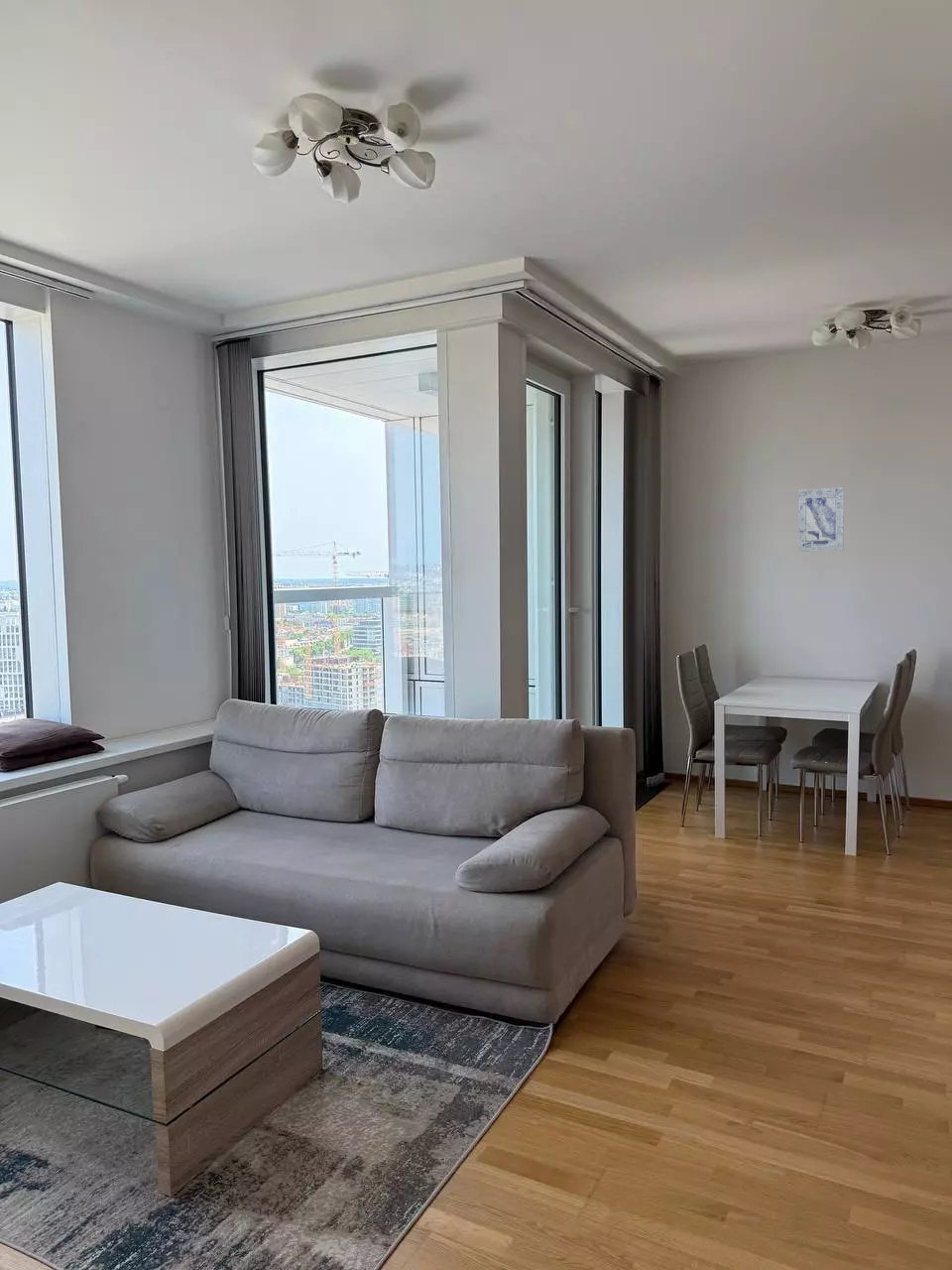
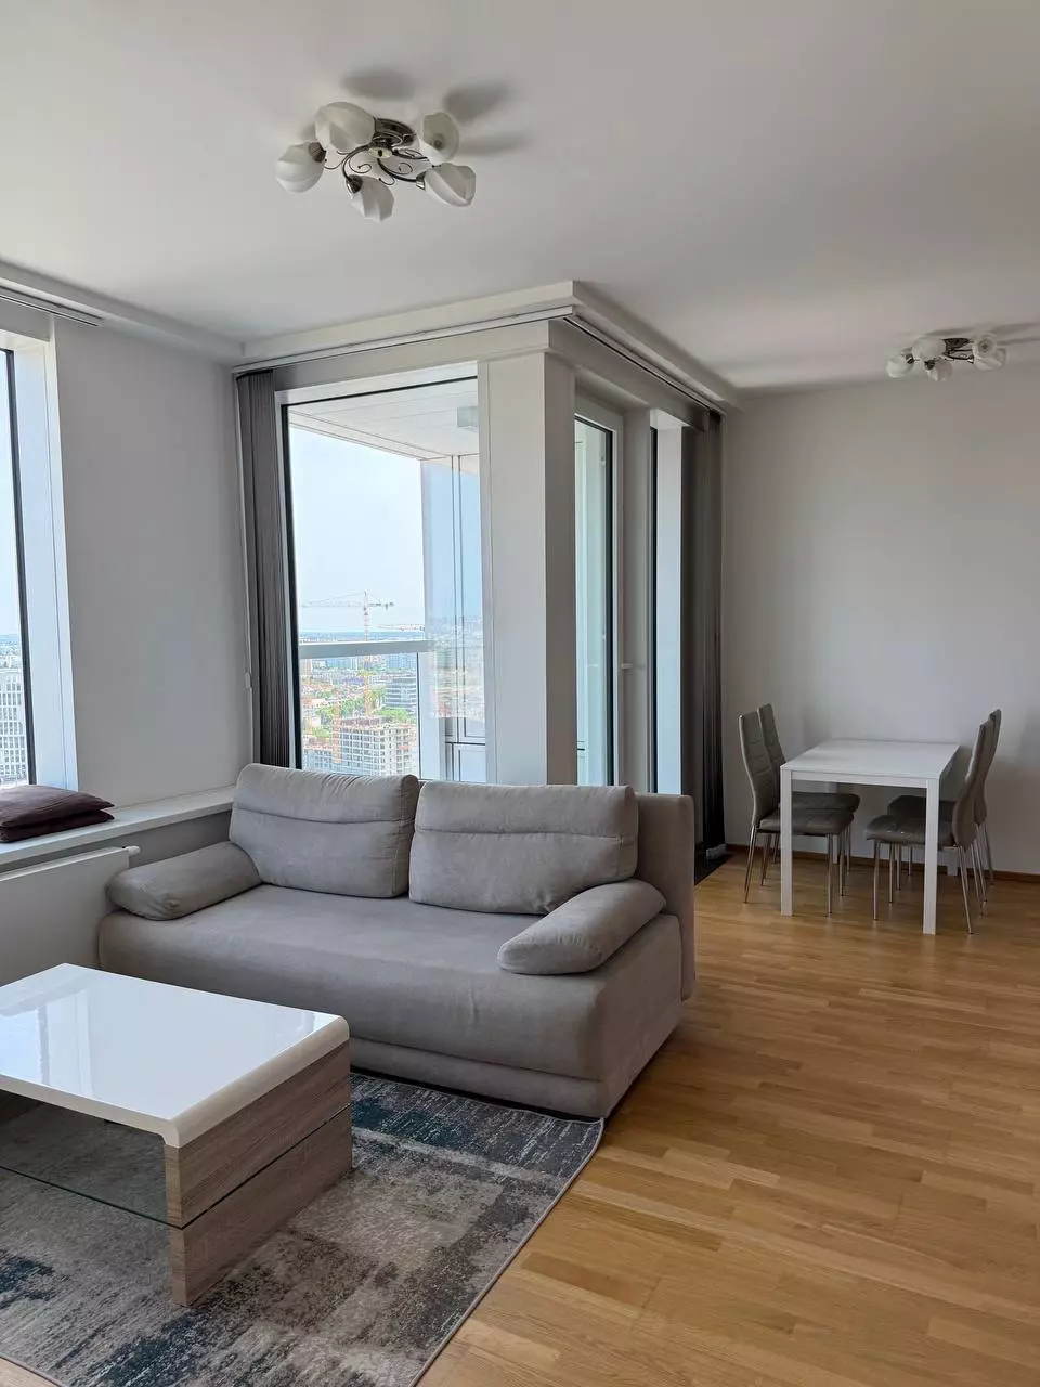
- wall art [797,486,845,553]
